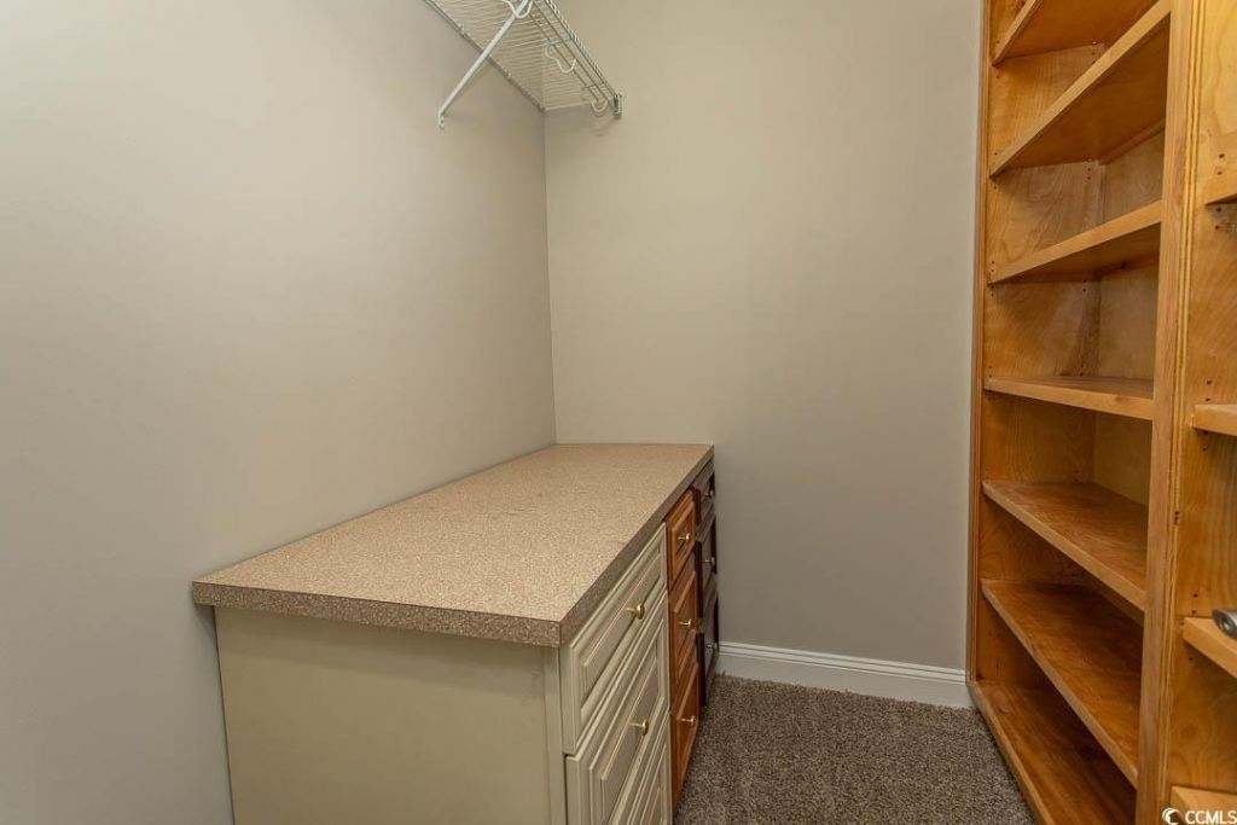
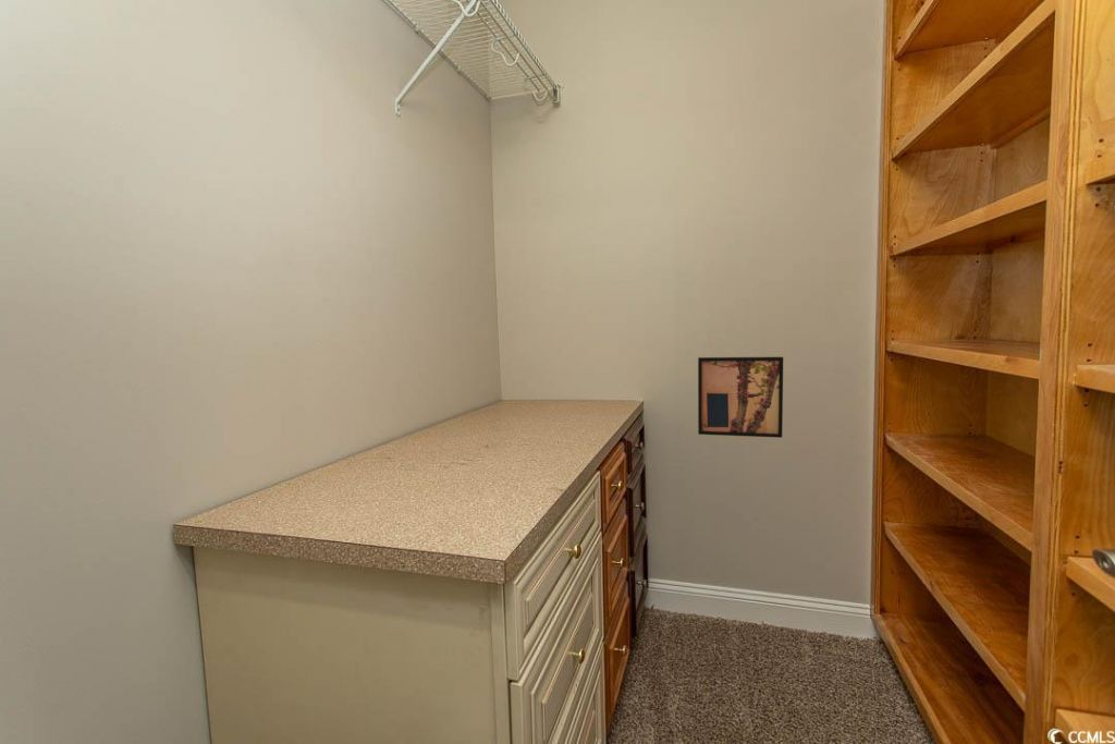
+ wall art [697,356,784,439]
